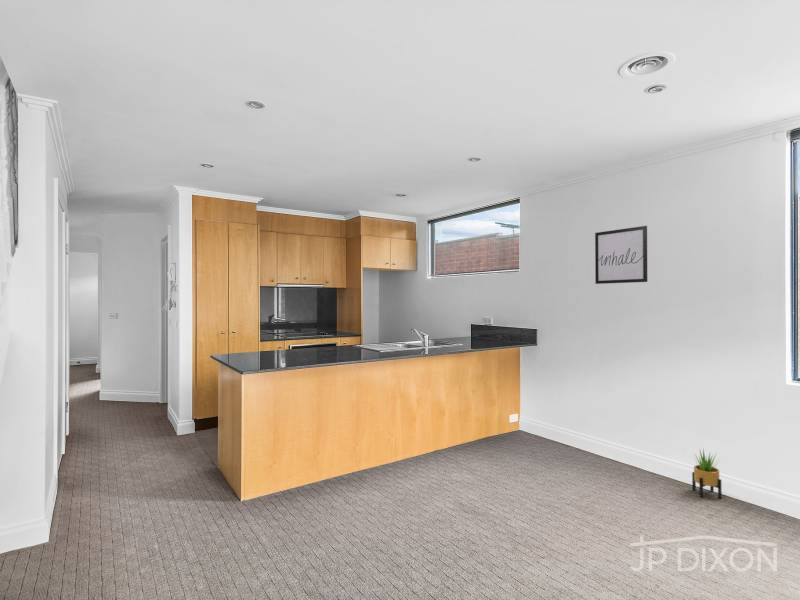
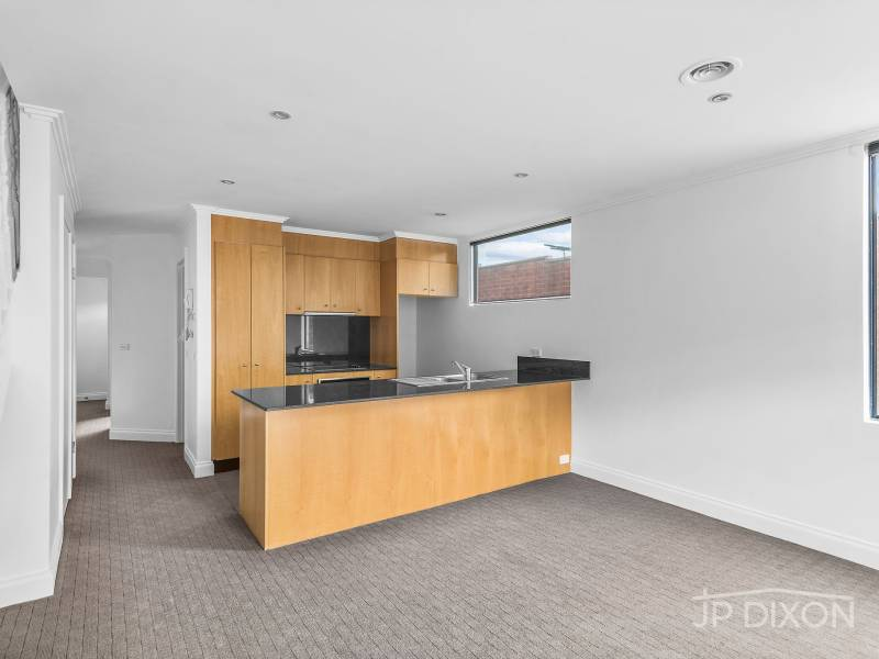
- potted plant [691,448,723,500]
- wall art [594,225,648,285]
